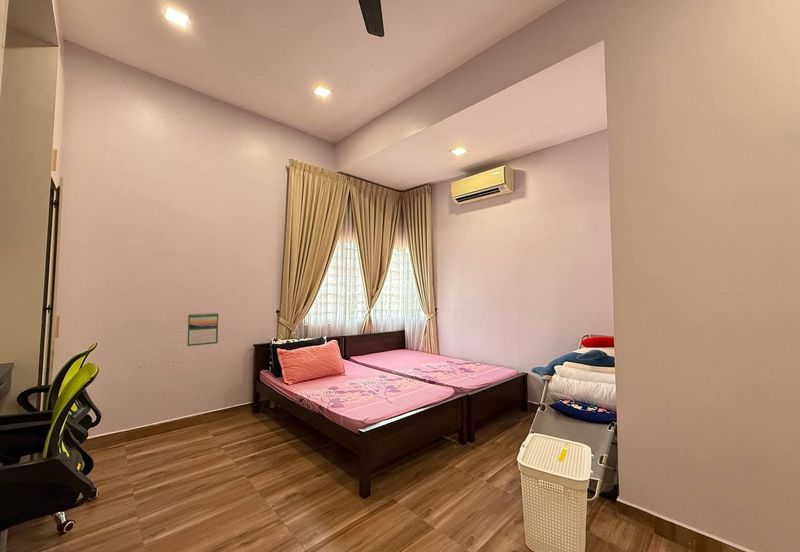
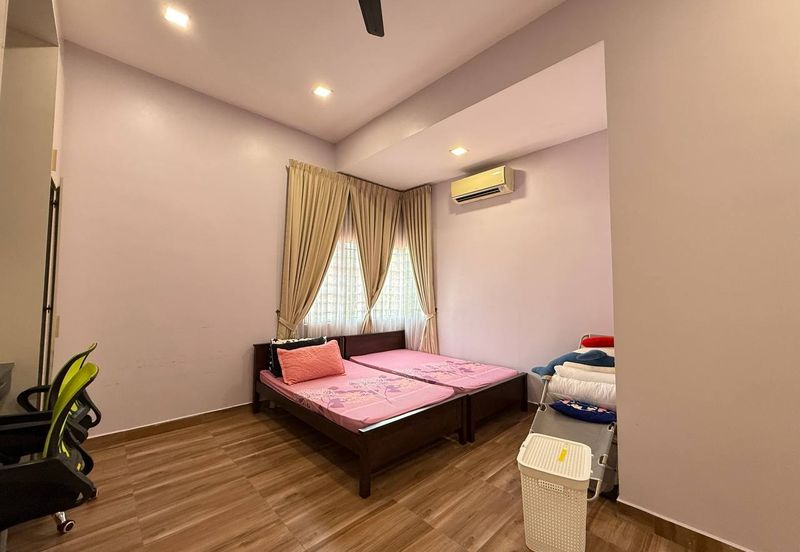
- calendar [186,312,219,347]
